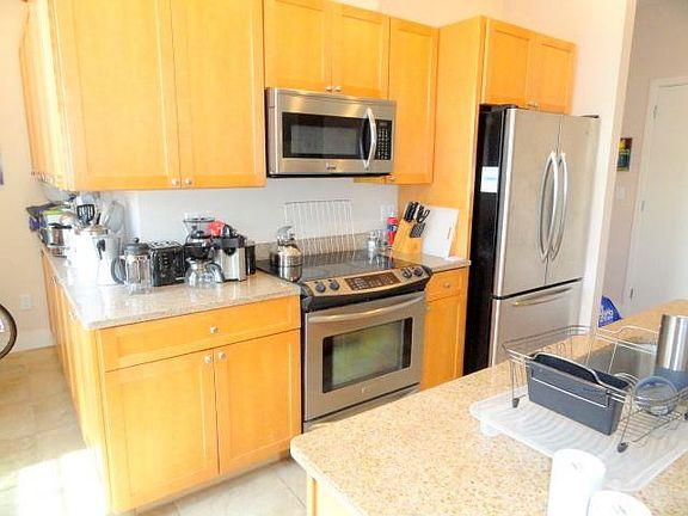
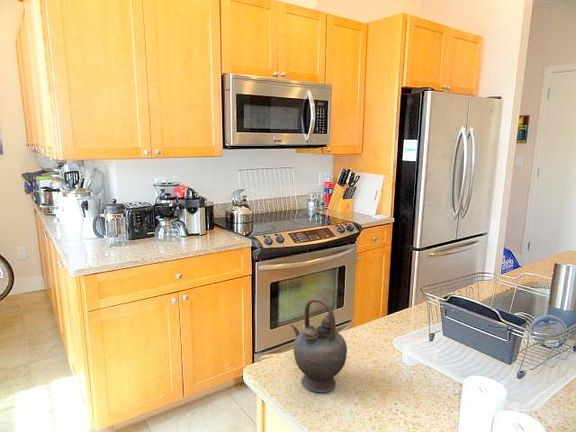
+ teapot [289,297,348,393]
